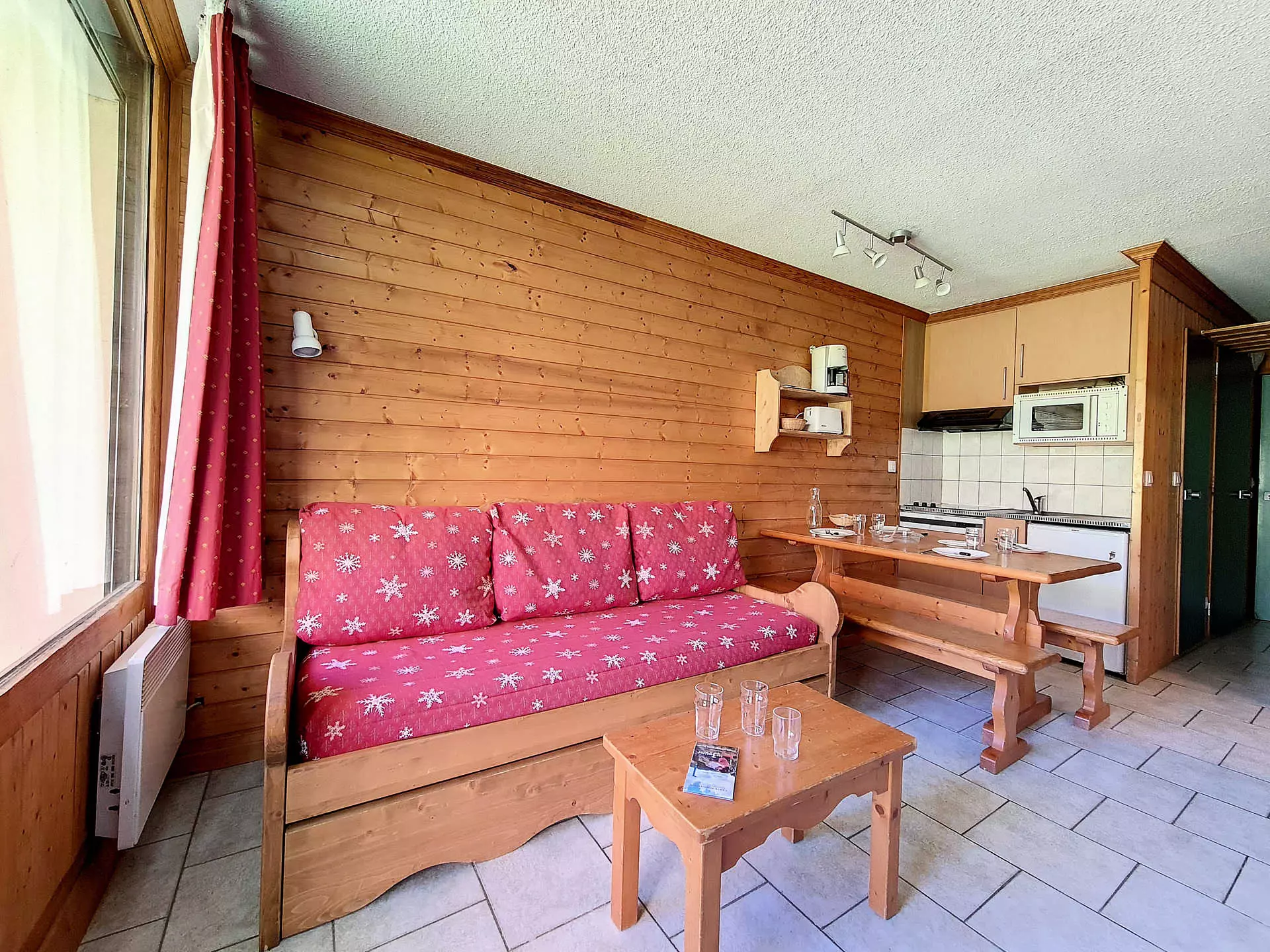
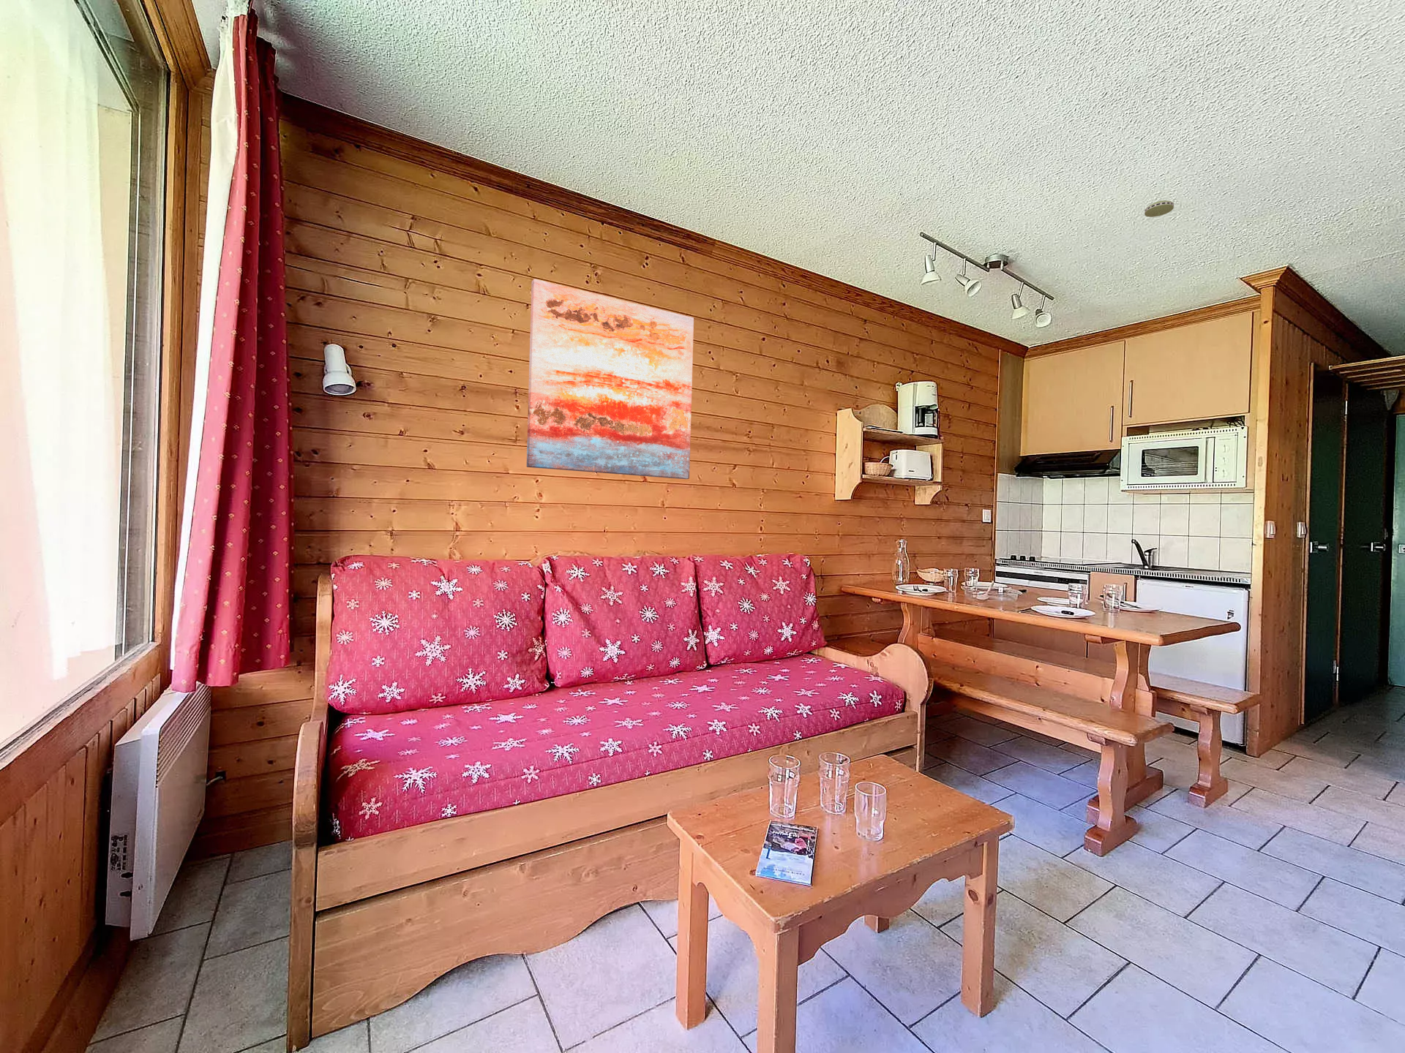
+ wall art [527,278,695,480]
+ smoke detector [1144,199,1175,218]
